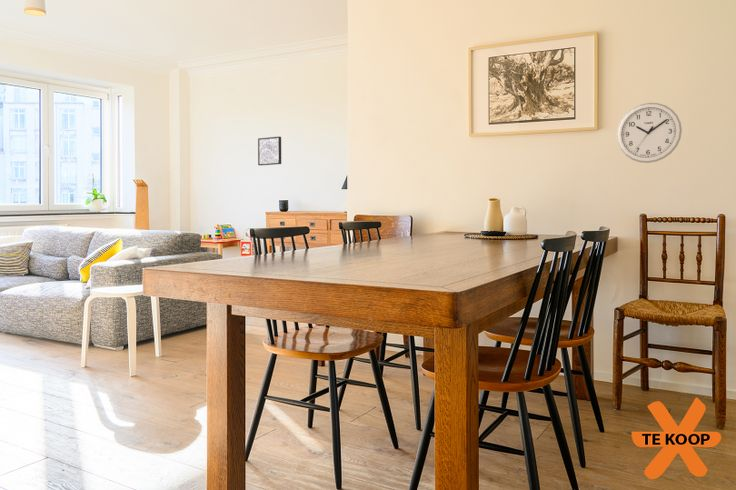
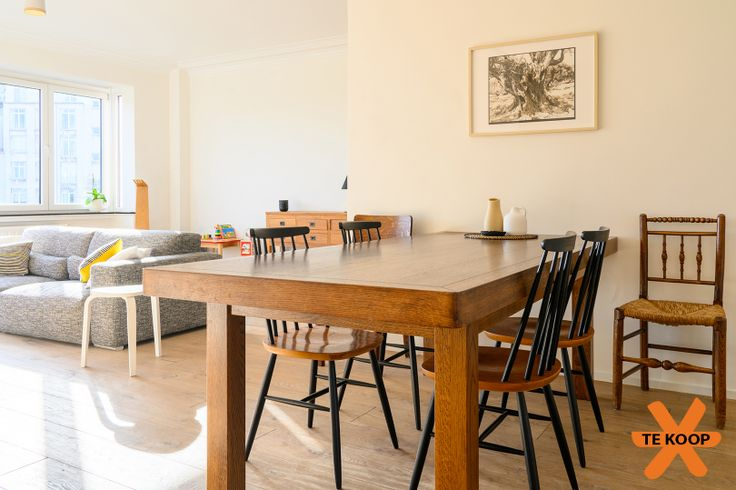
- wall art [257,136,282,166]
- wall clock [616,102,683,164]
